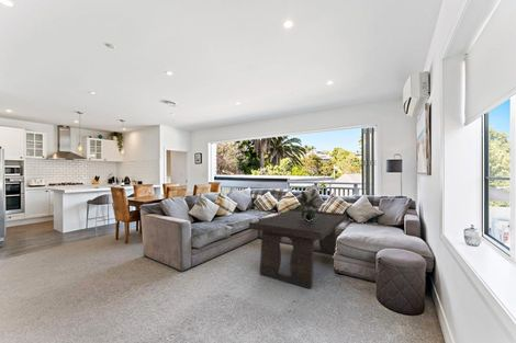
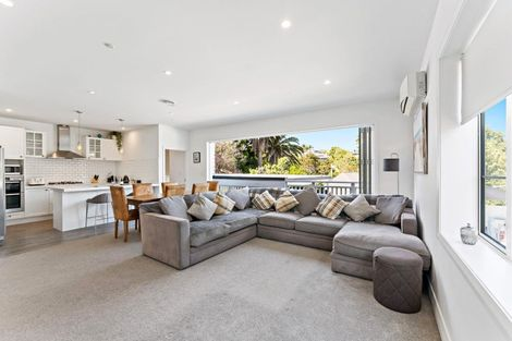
- potted plant [298,188,323,221]
- coffee table [248,207,348,290]
